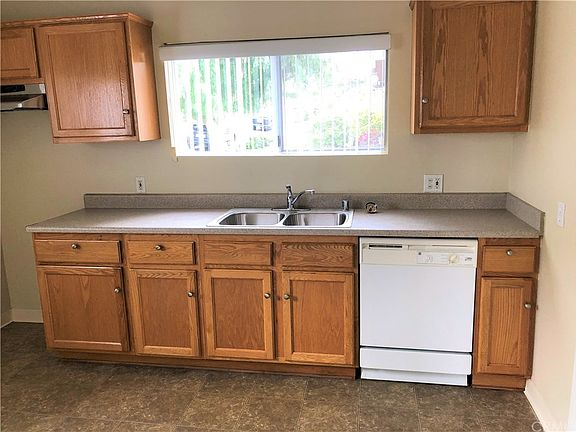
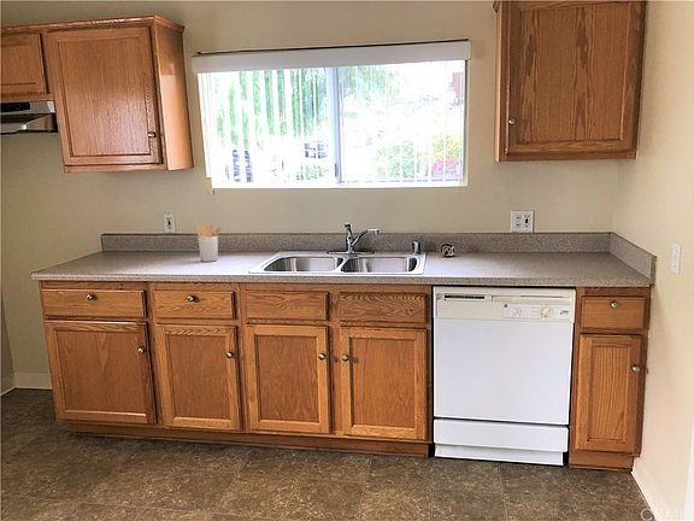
+ utensil holder [194,223,222,263]
